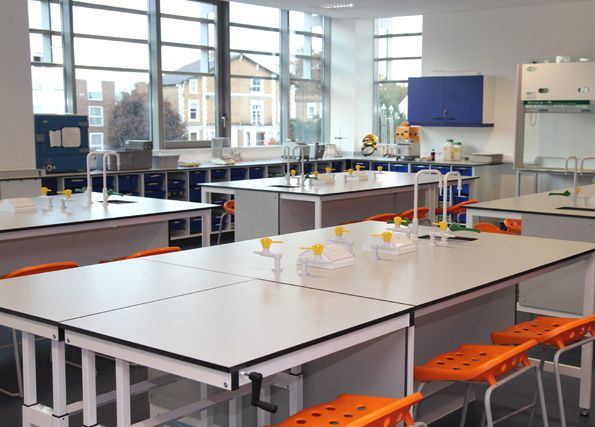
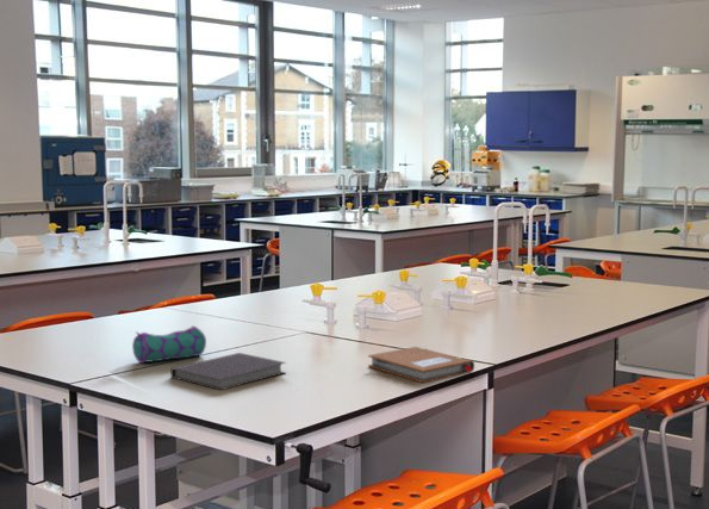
+ notebook [367,346,475,384]
+ pencil case [131,324,207,365]
+ notebook [169,352,287,391]
